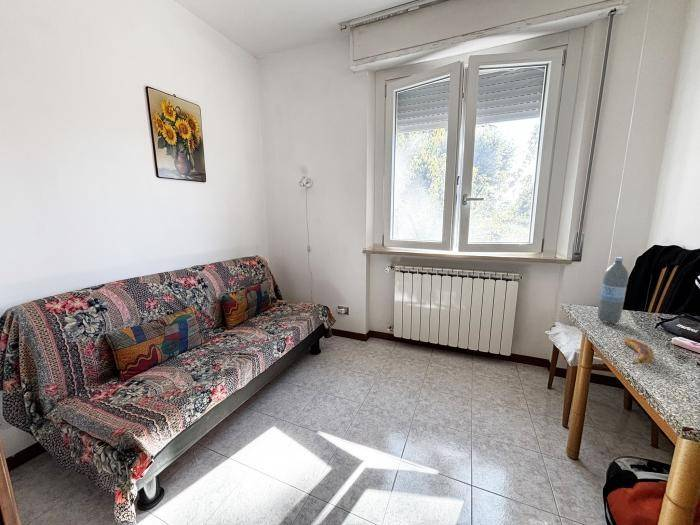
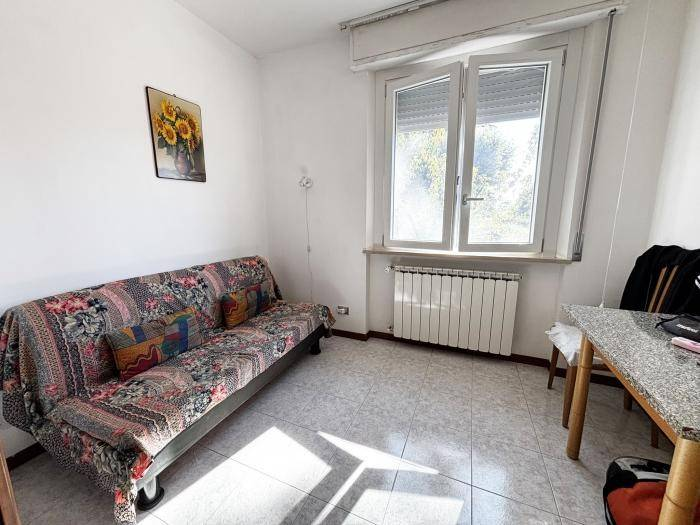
- banana [623,337,655,365]
- water bottle [597,256,629,324]
